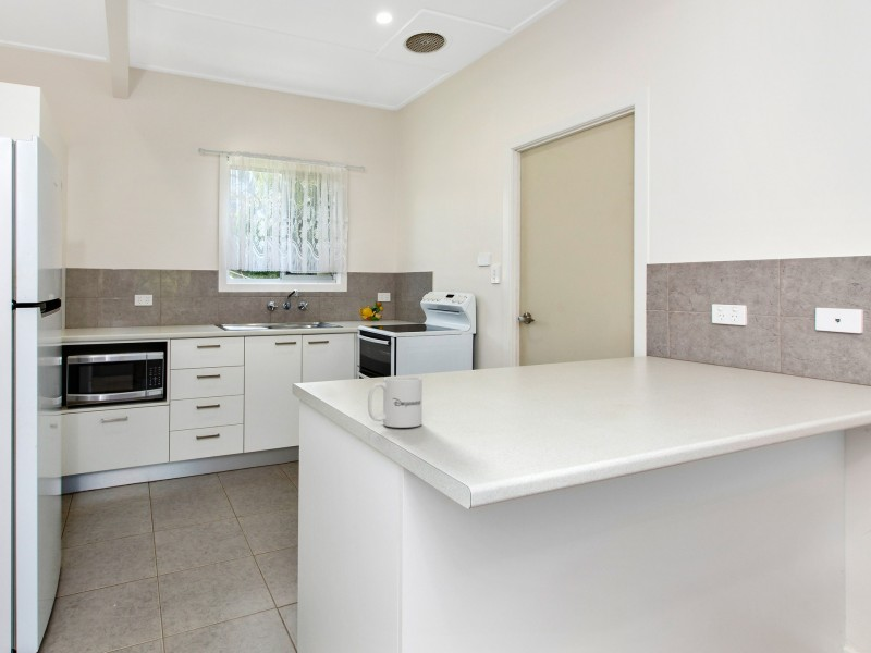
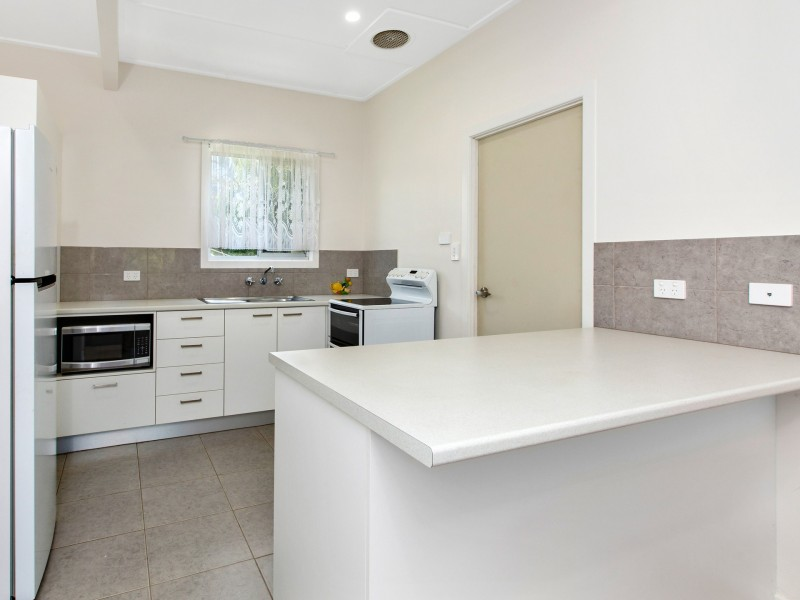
- mug [367,375,424,429]
